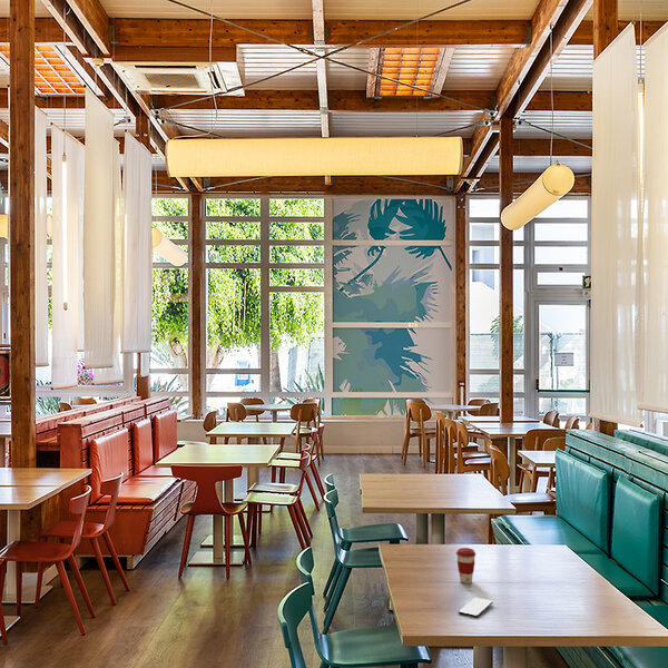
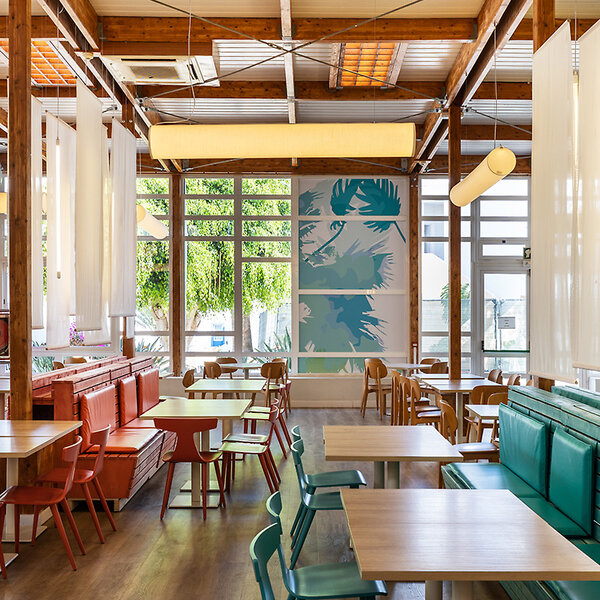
- coffee cup [455,547,477,584]
- smartphone [458,597,493,618]
